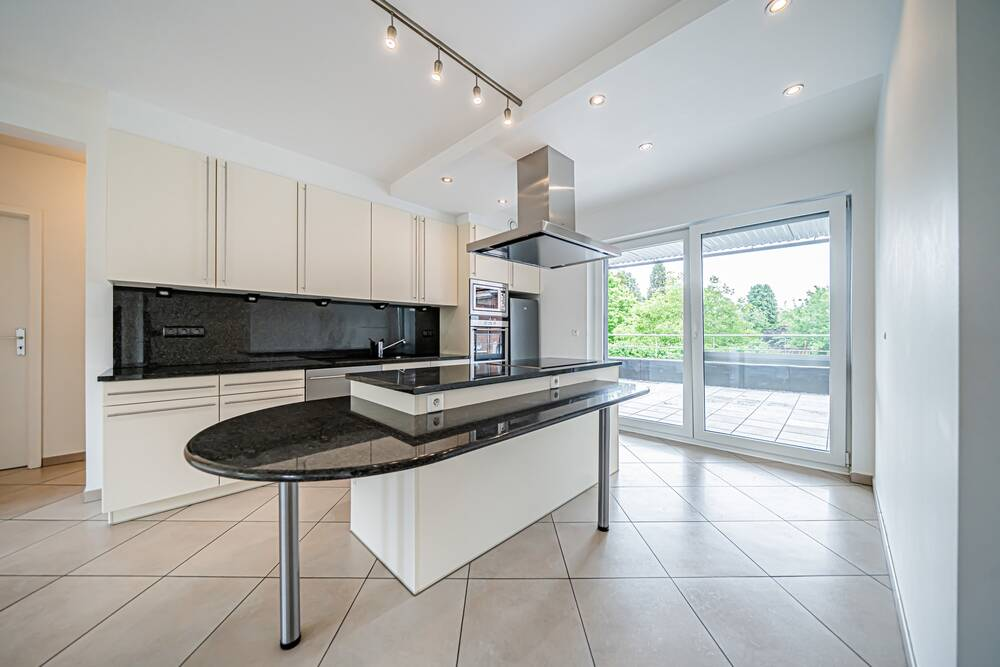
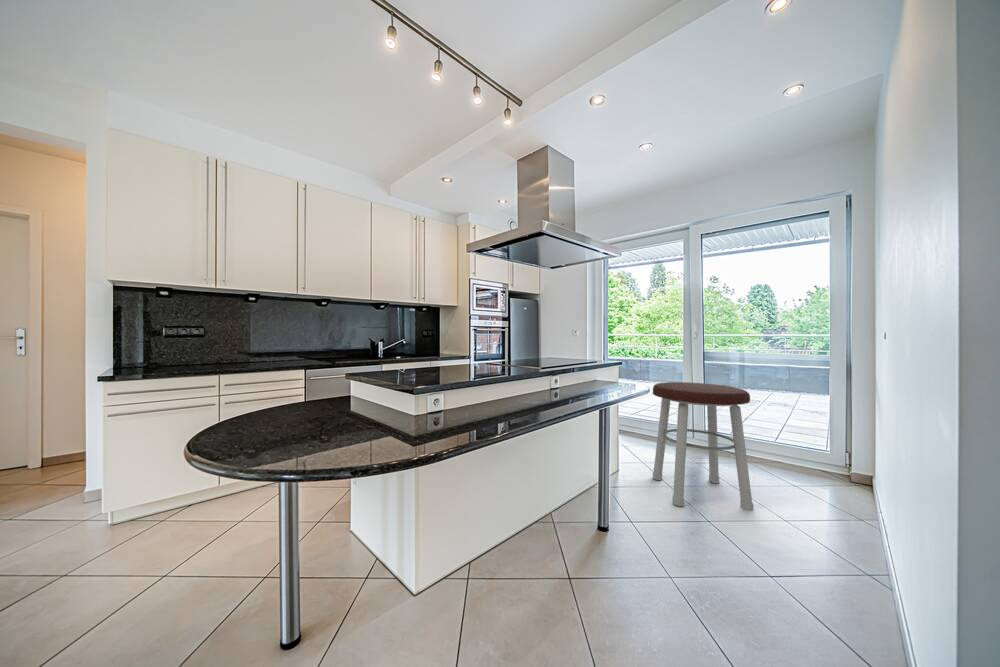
+ bar stool [652,381,754,512]
